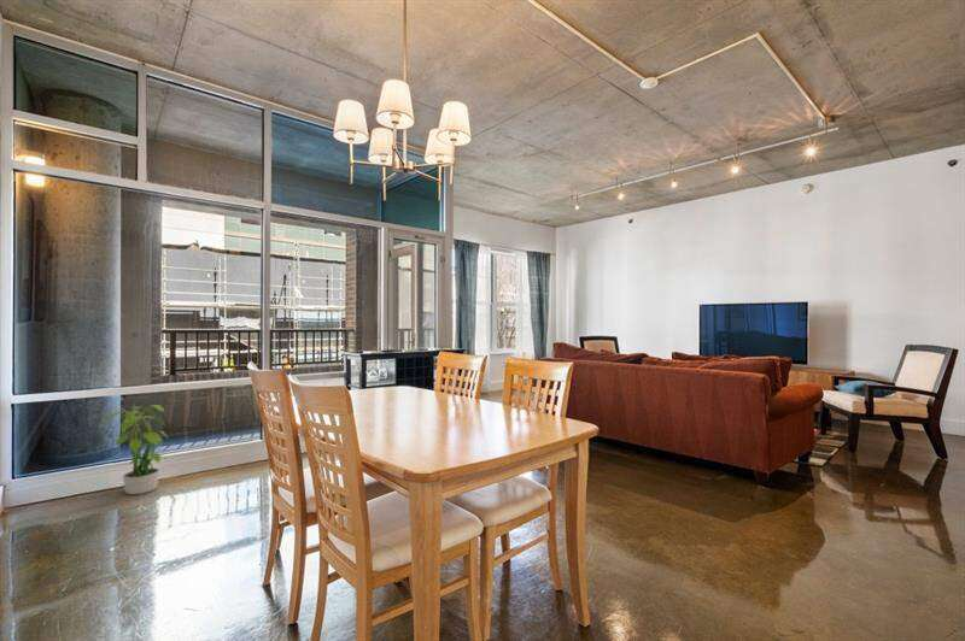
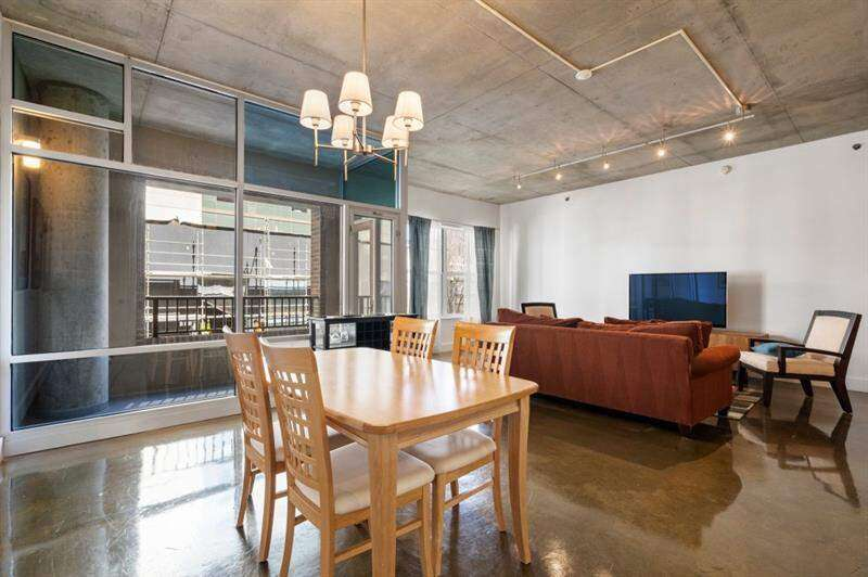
- potted plant [98,404,169,495]
